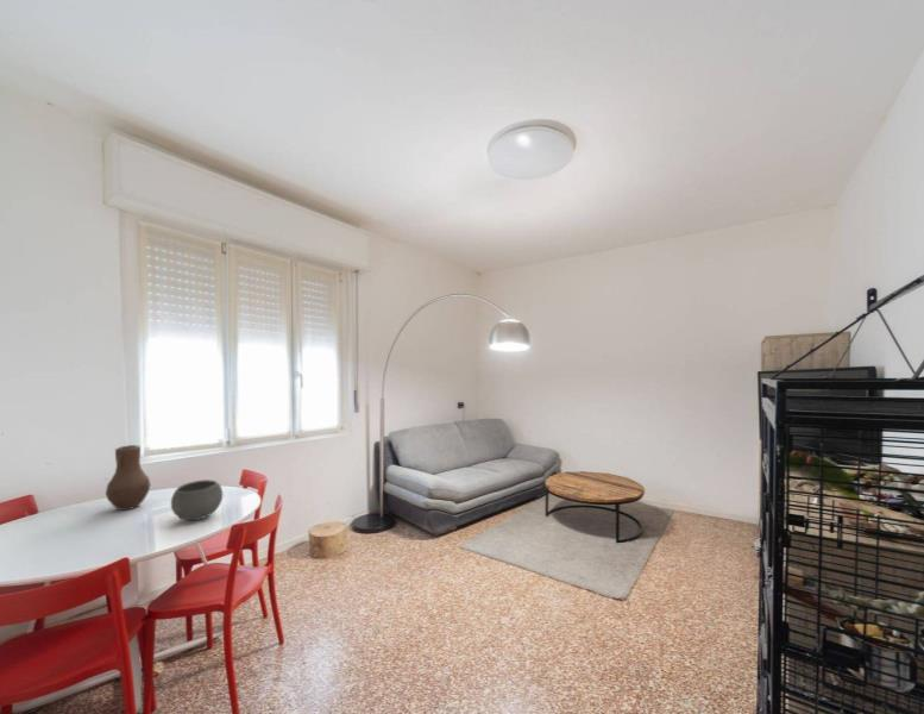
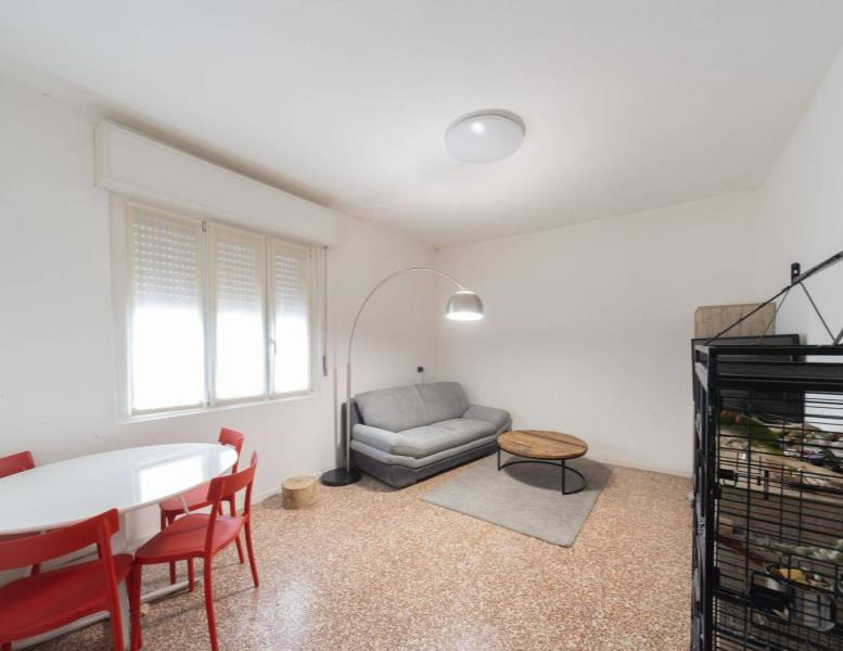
- vase [105,444,151,512]
- bowl [170,478,224,521]
